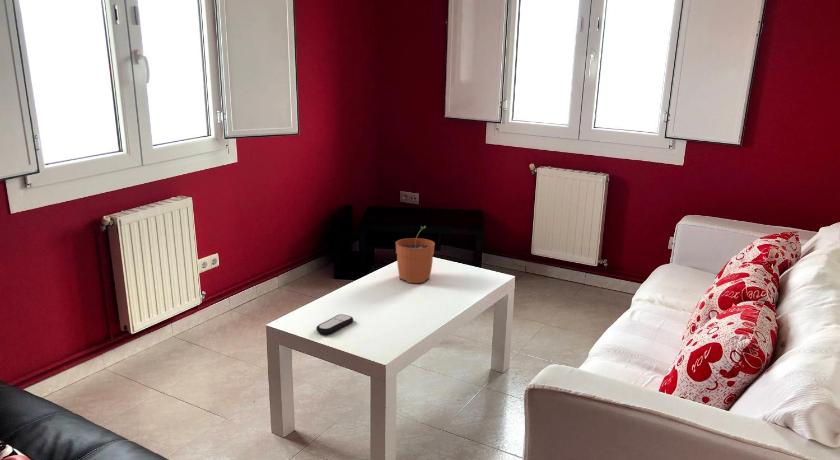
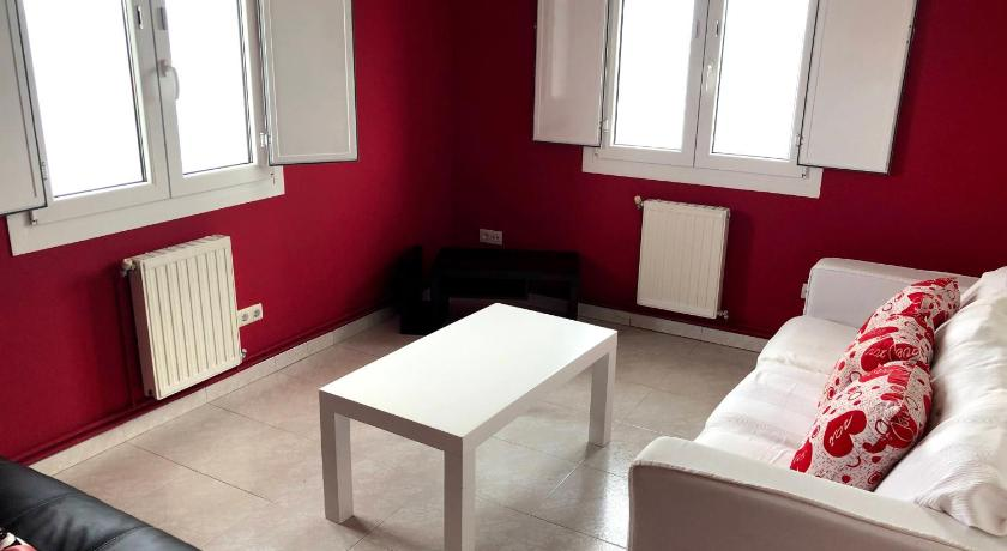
- plant pot [395,225,436,284]
- remote control [315,313,354,335]
